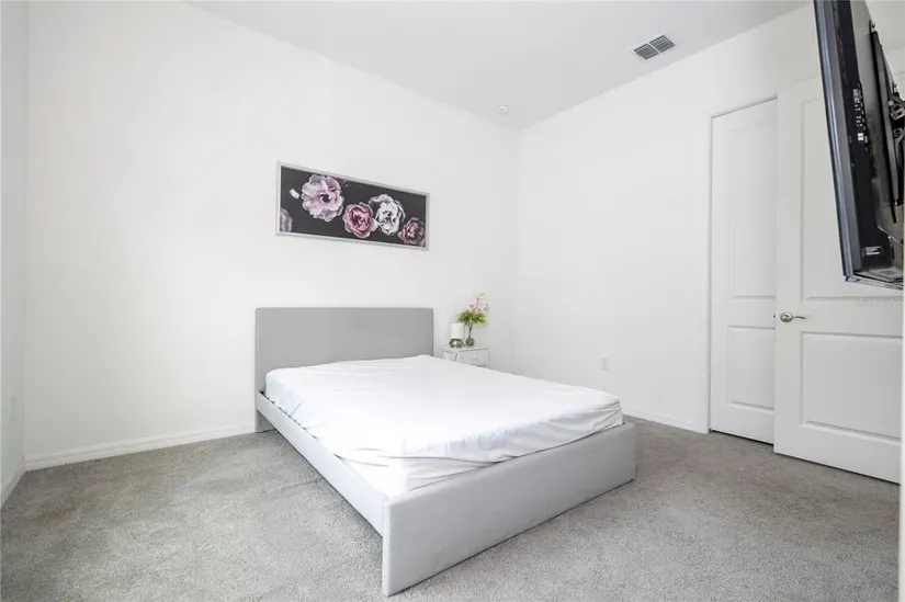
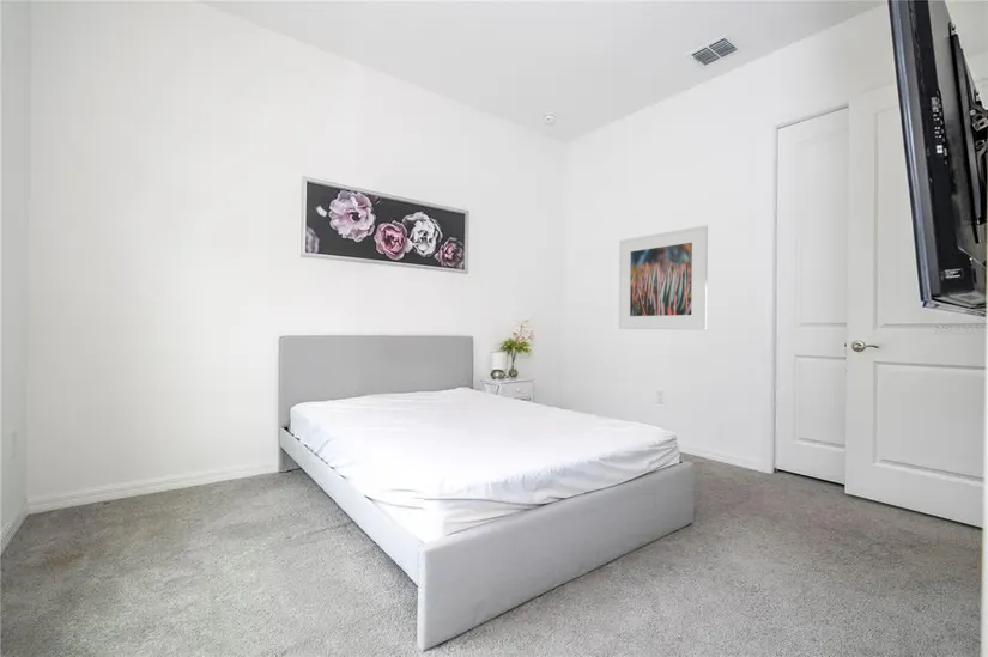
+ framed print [618,224,709,331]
